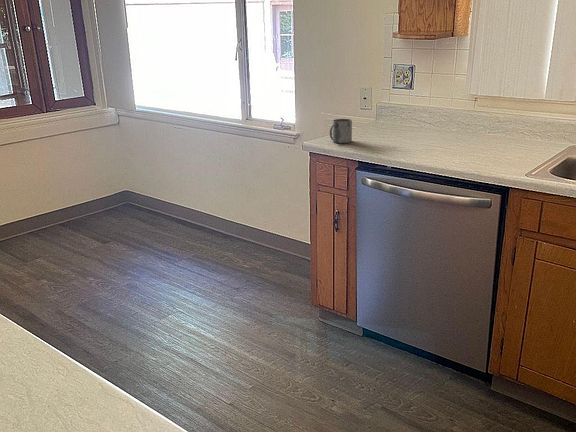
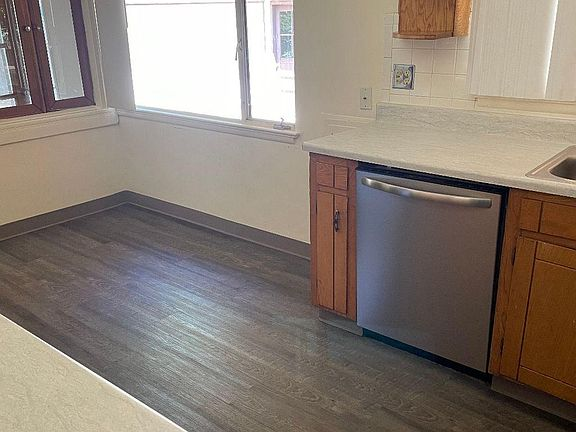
- mug [329,118,353,144]
